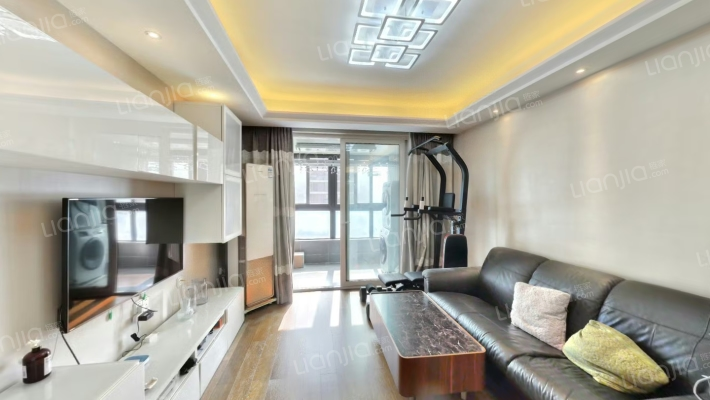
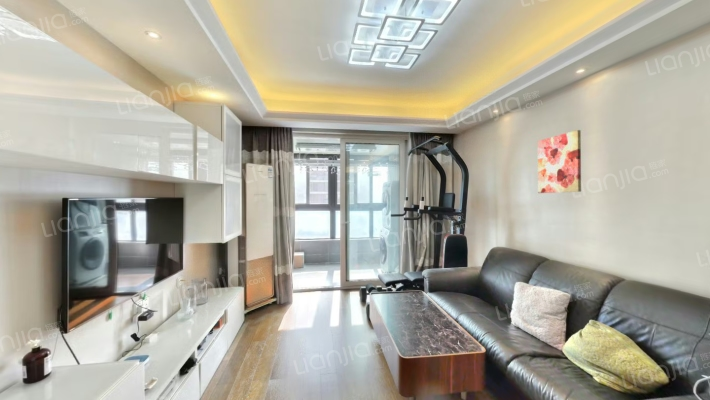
+ wall art [537,129,582,194]
